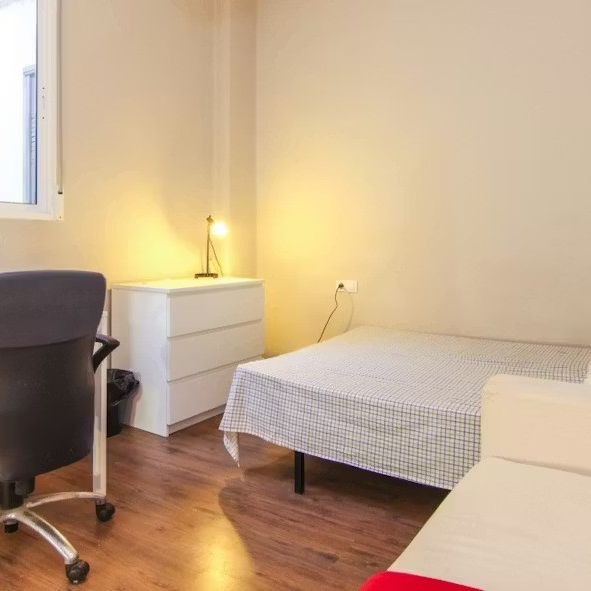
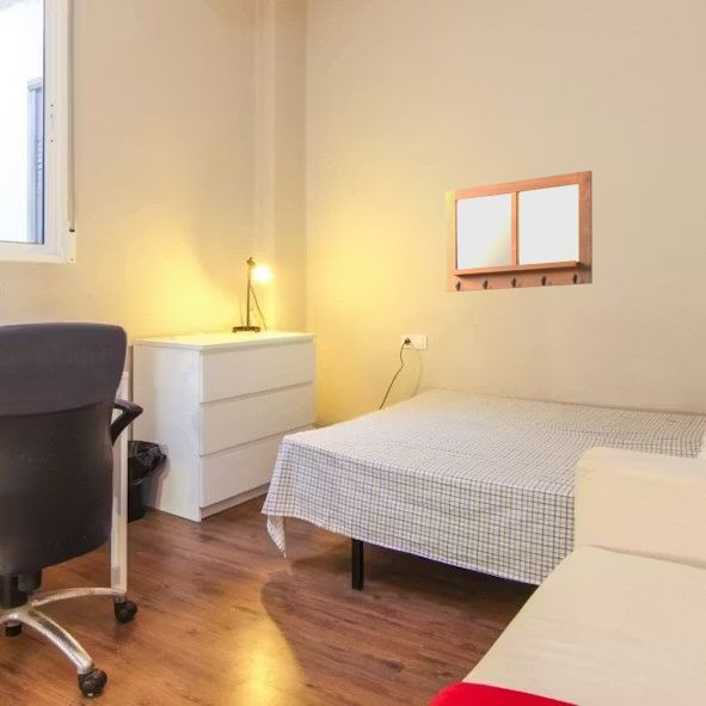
+ writing board [444,170,594,293]
